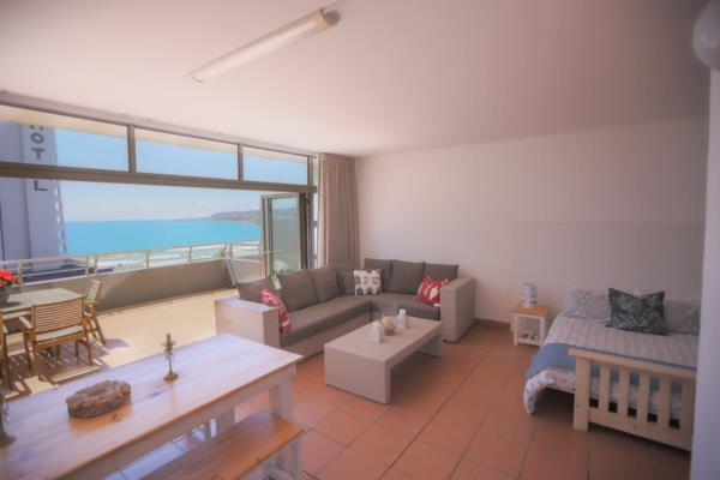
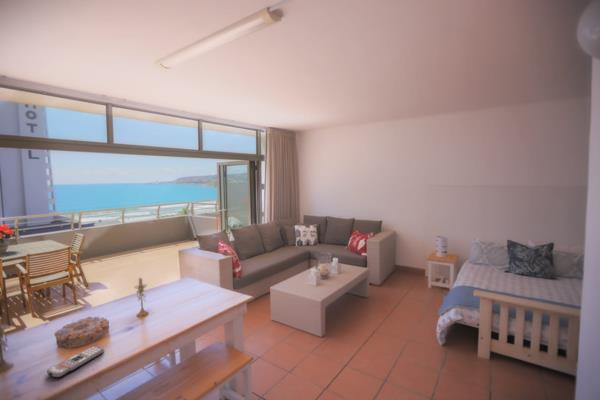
+ remote control [46,345,105,379]
